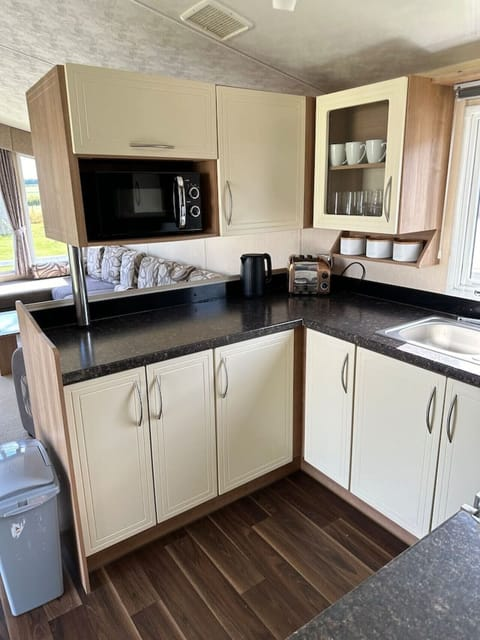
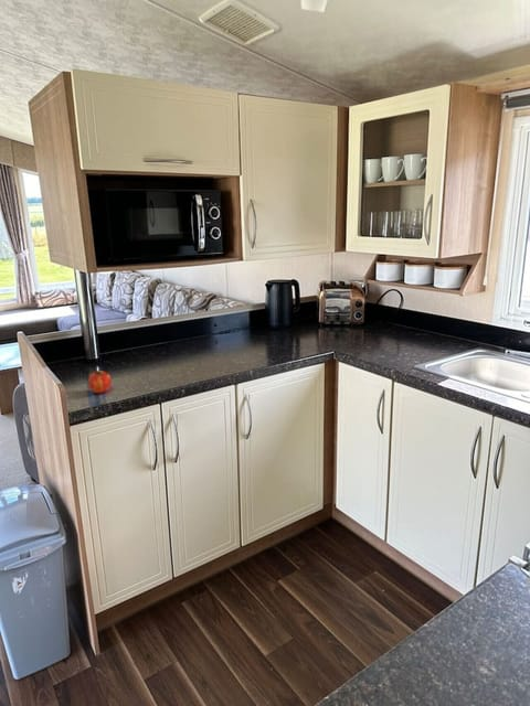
+ fruit [87,368,113,394]
